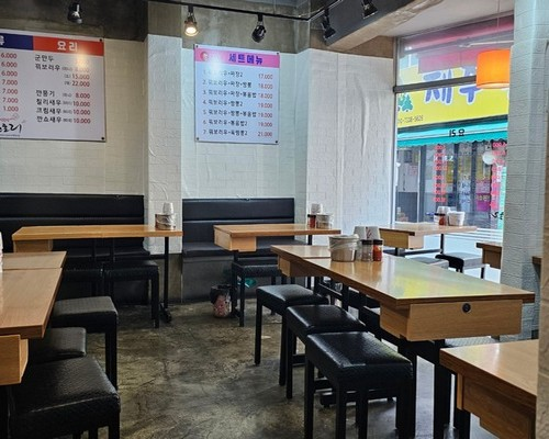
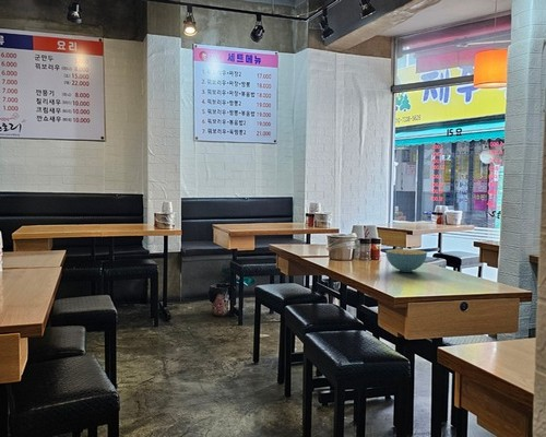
+ cereal bowl [384,248,428,273]
